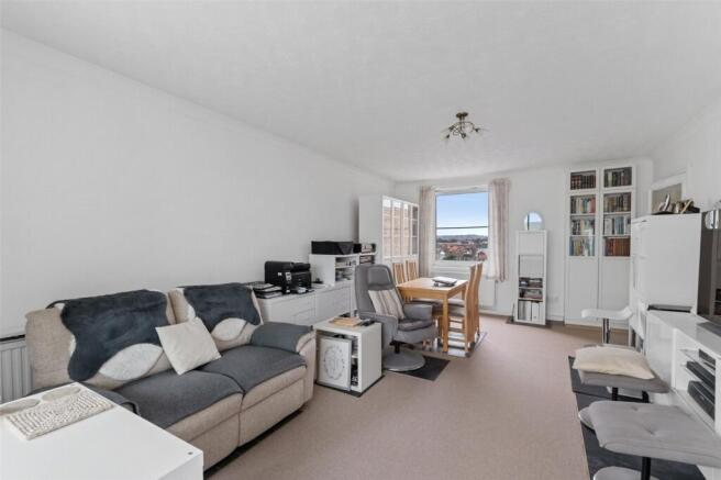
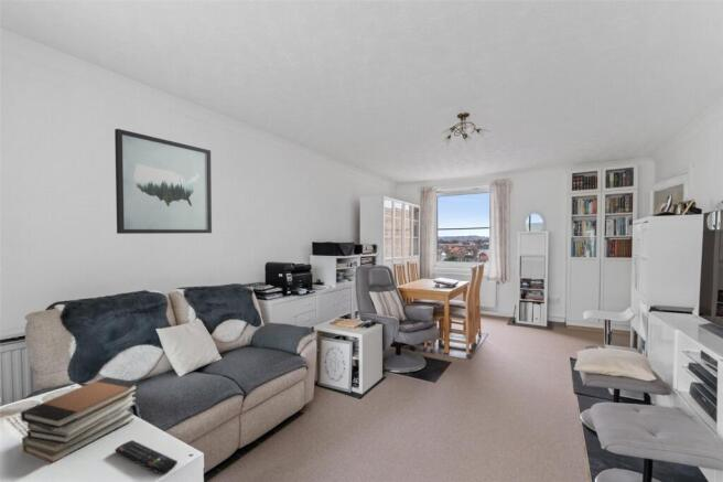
+ book stack [20,376,140,464]
+ wall art [114,128,213,235]
+ remote control [115,439,179,475]
